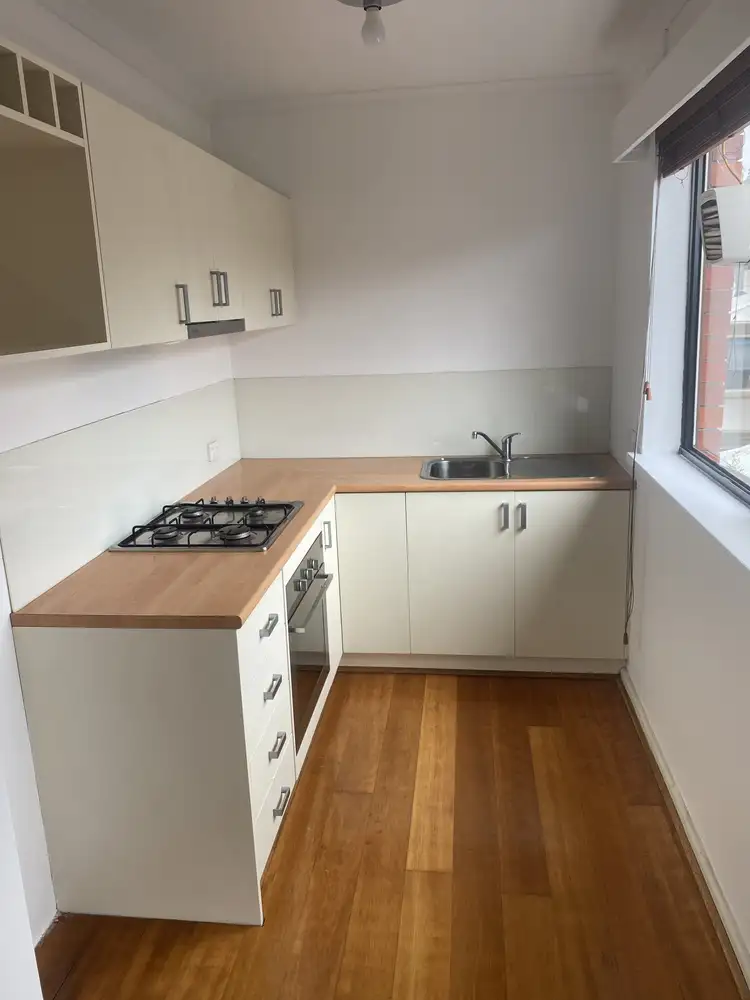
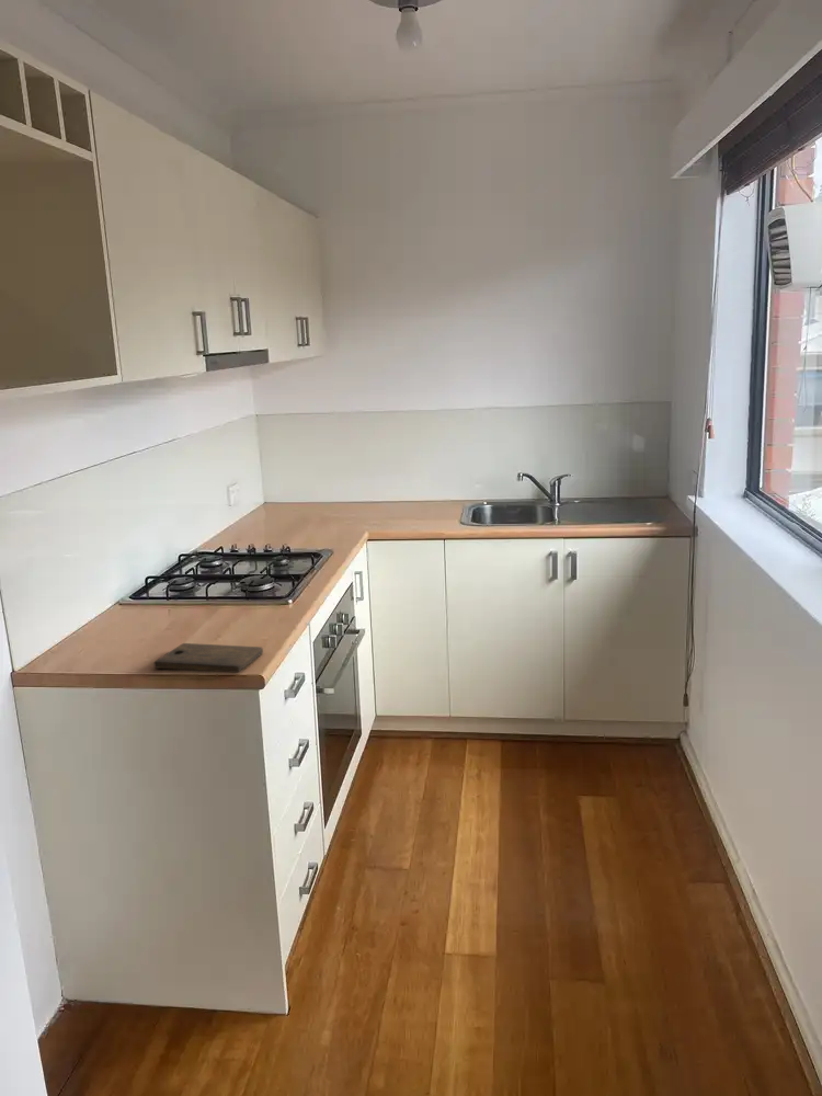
+ cutting board [153,642,264,674]
